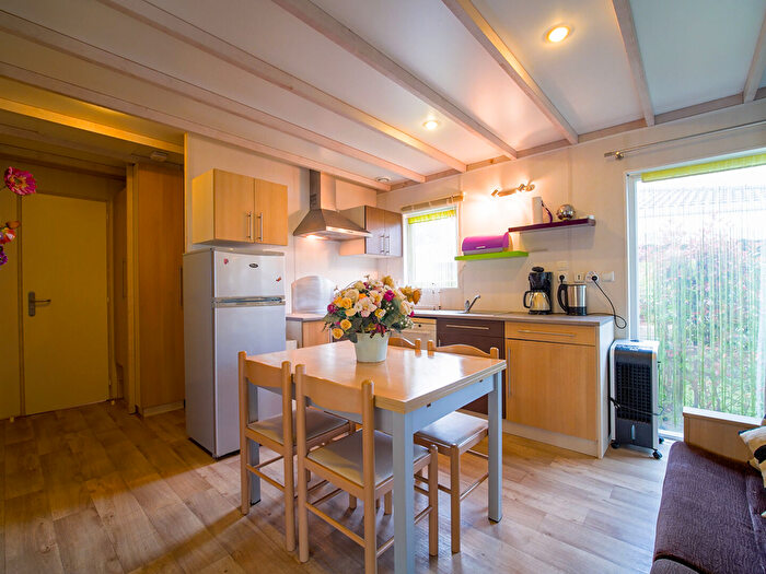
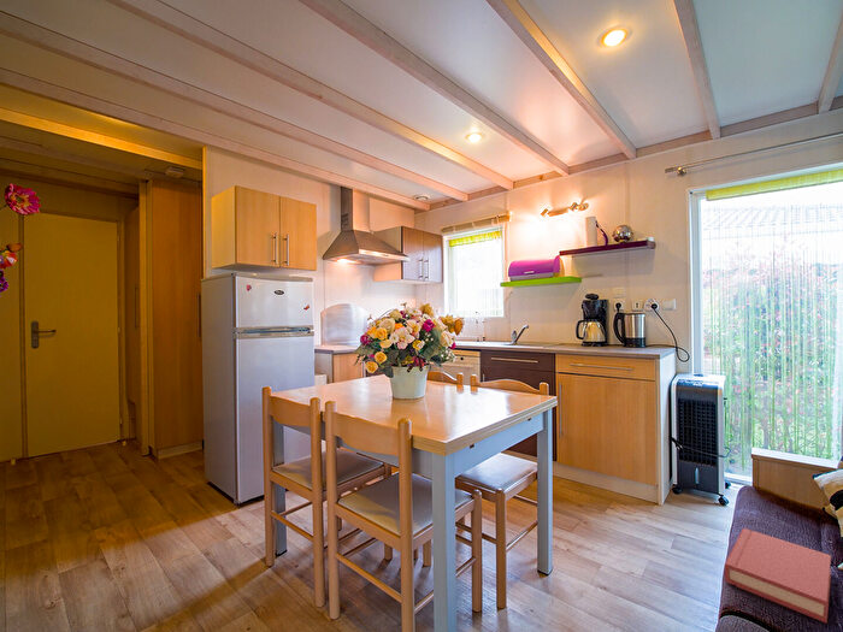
+ hardback book [724,527,832,625]
